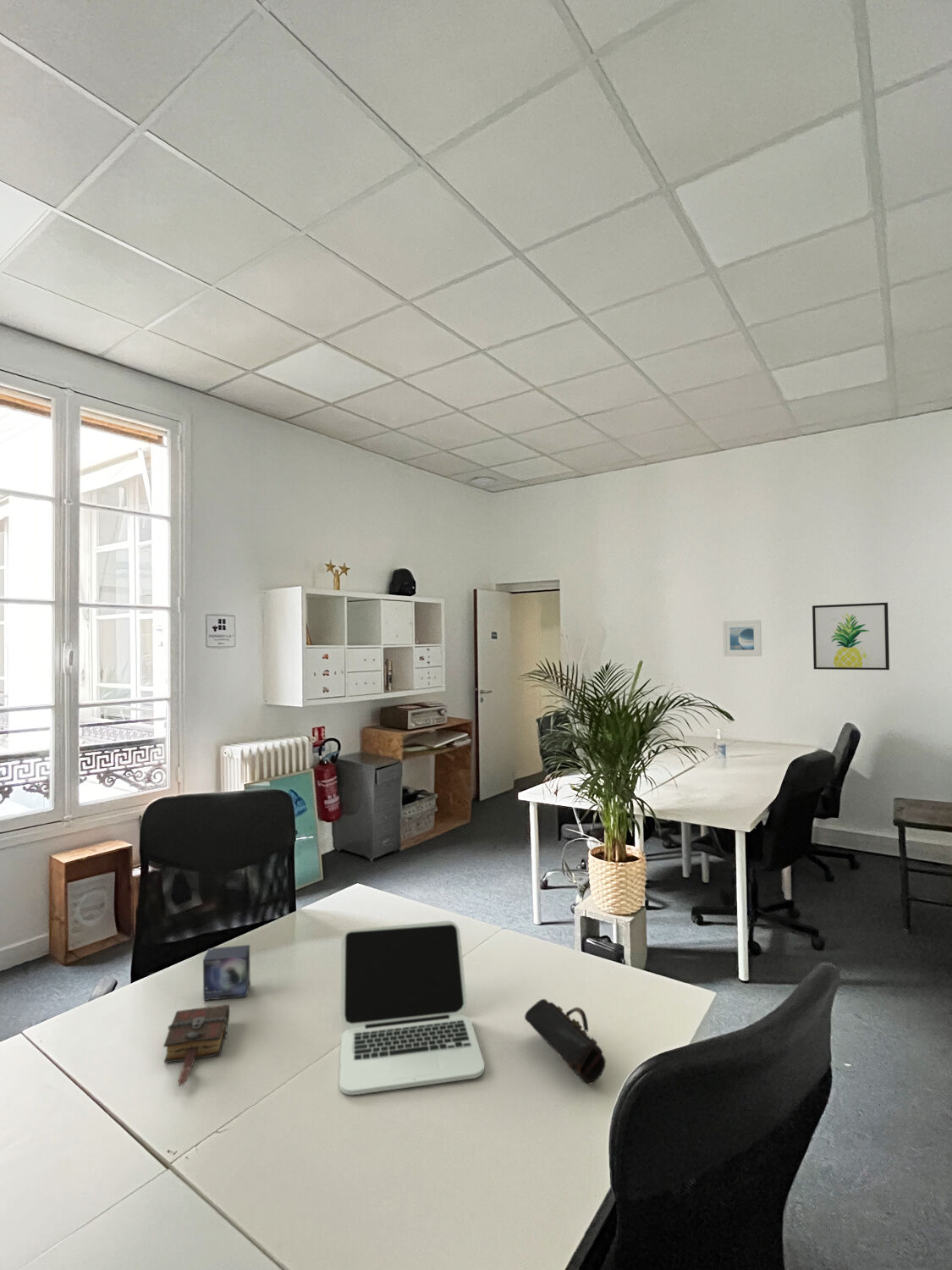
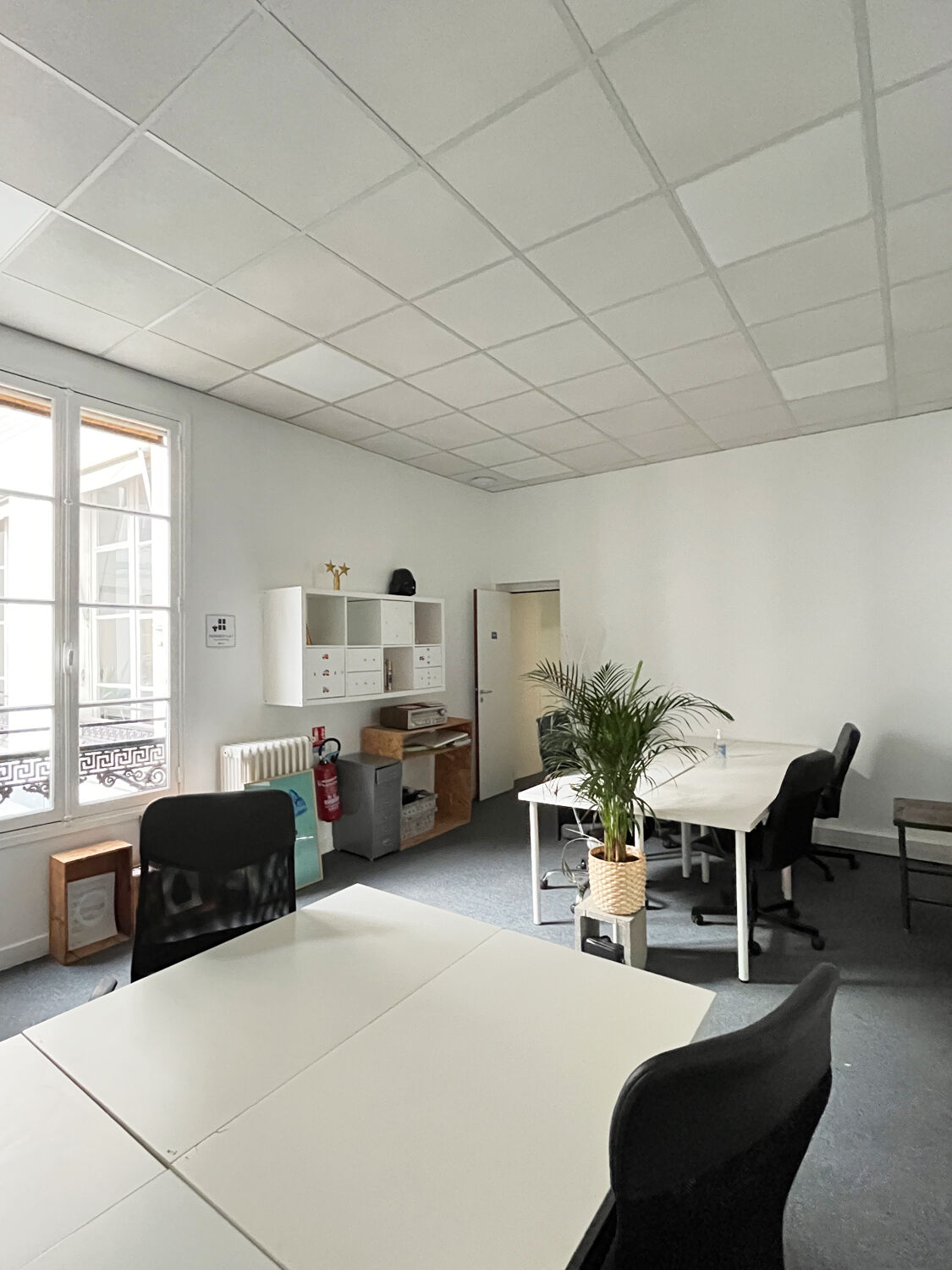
- small box [202,944,251,1002]
- book [162,1003,230,1087]
- pencil case [524,998,607,1086]
- wall art [812,602,890,671]
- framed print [722,619,762,657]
- laptop [338,920,485,1096]
